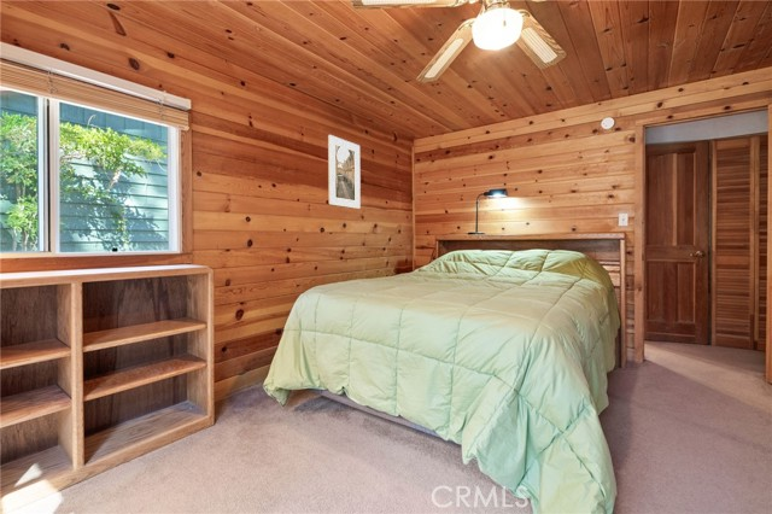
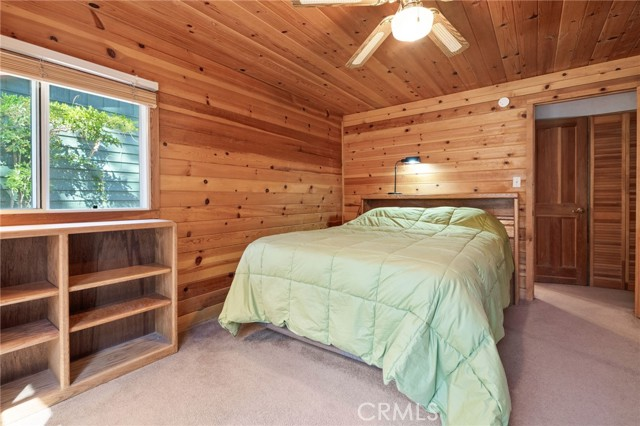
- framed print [327,134,362,210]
